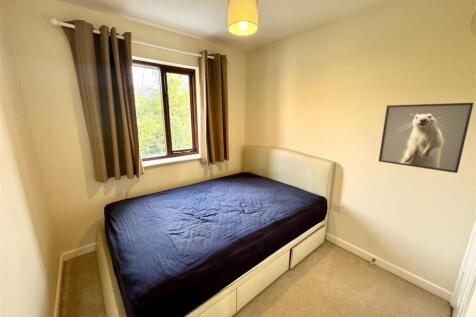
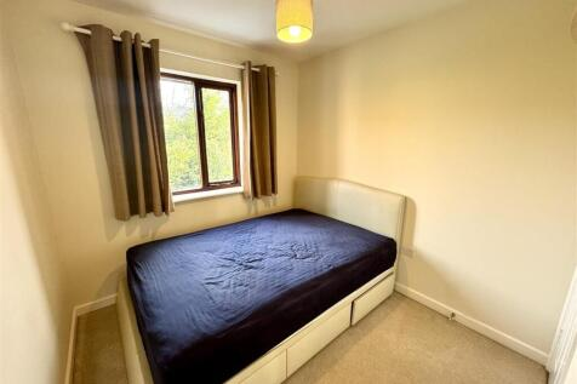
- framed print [378,102,475,174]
